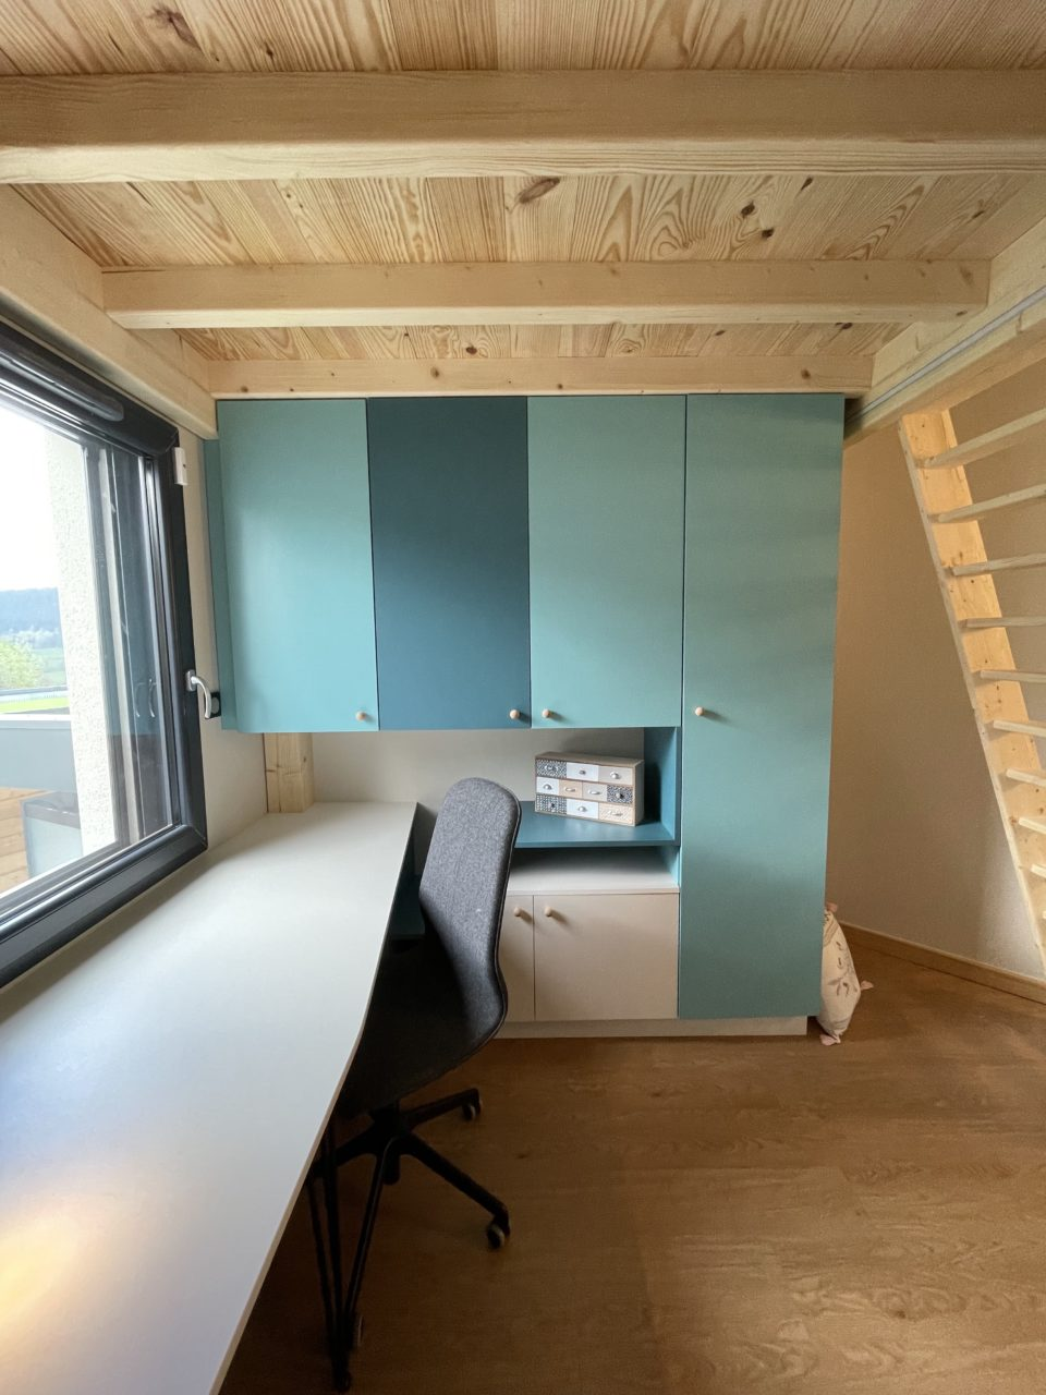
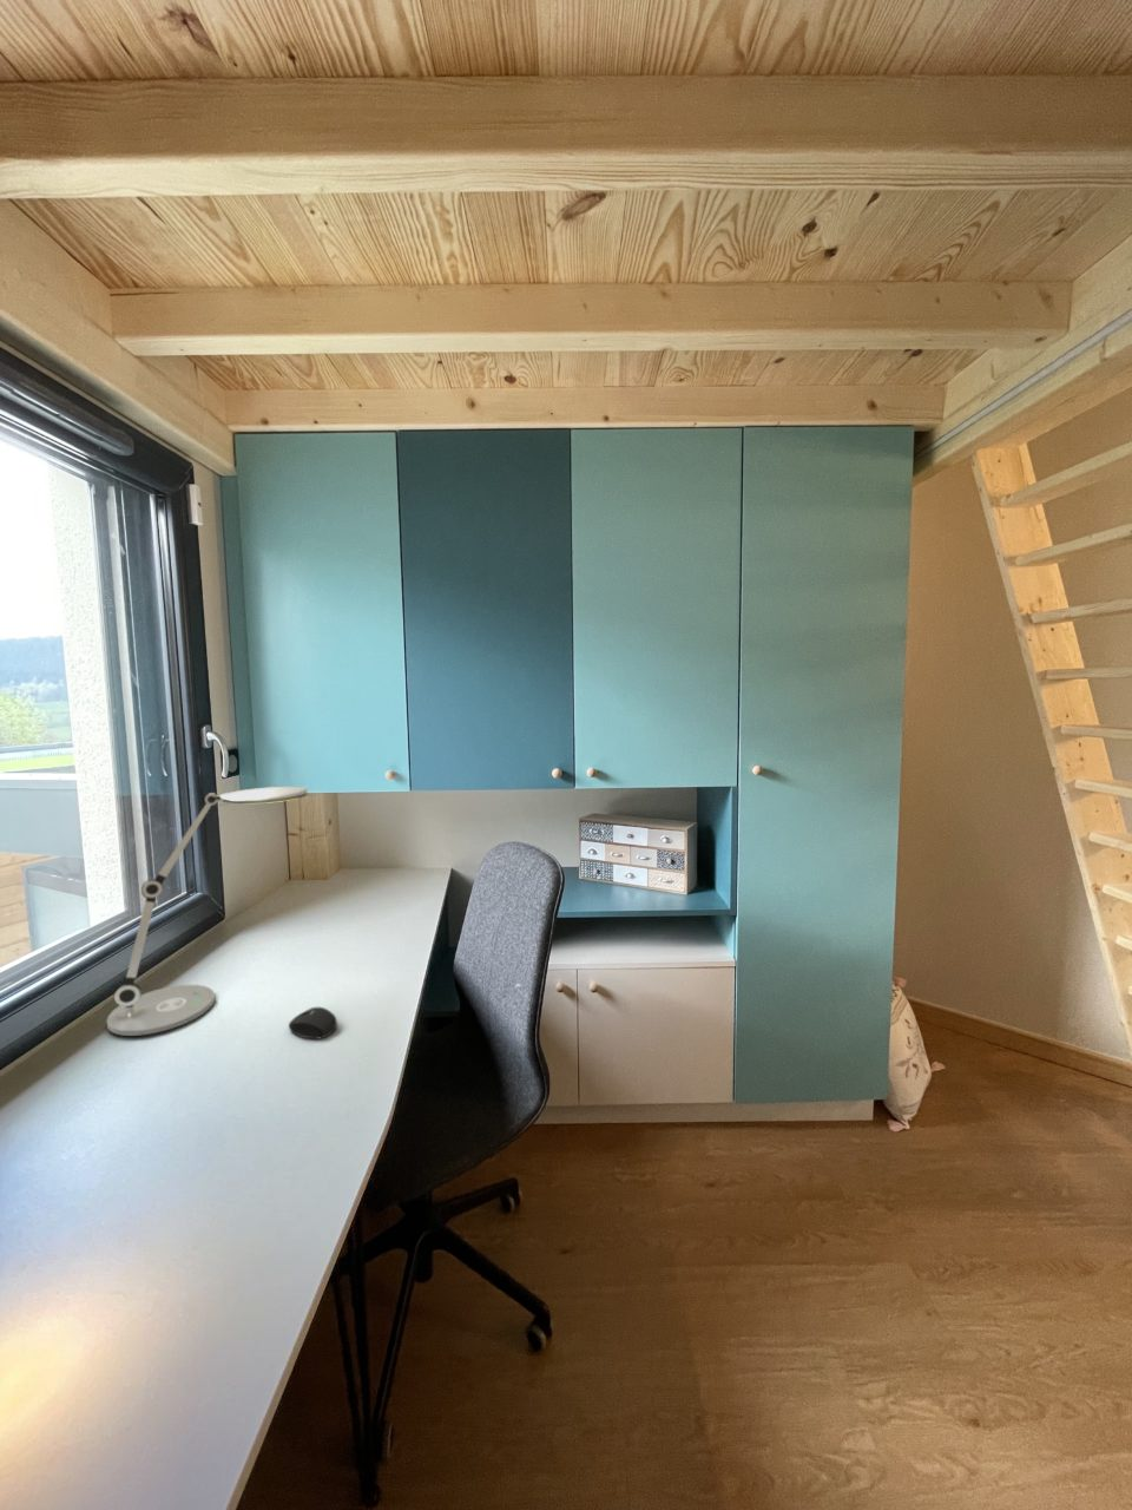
+ desk lamp [106,786,308,1037]
+ mouse [288,1006,339,1039]
